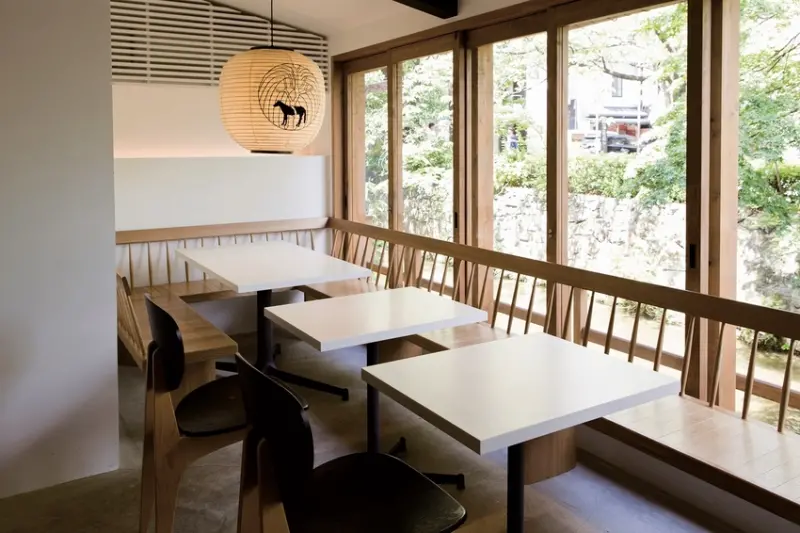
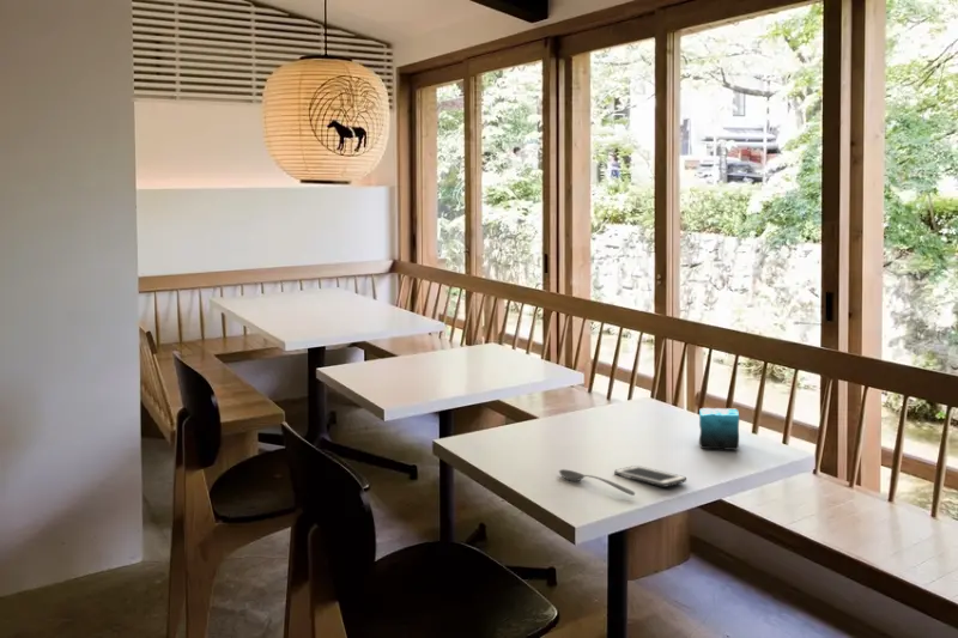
+ cell phone [613,464,687,488]
+ candle [698,401,741,451]
+ soupspoon [558,468,636,497]
